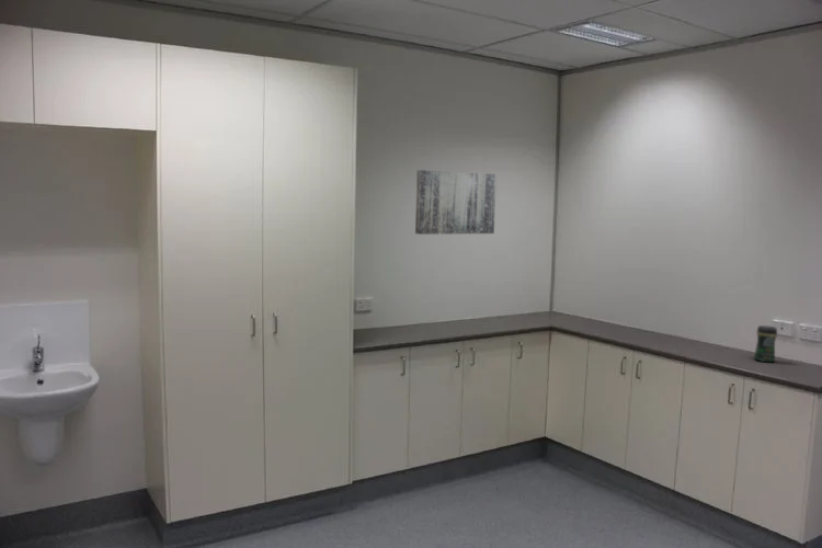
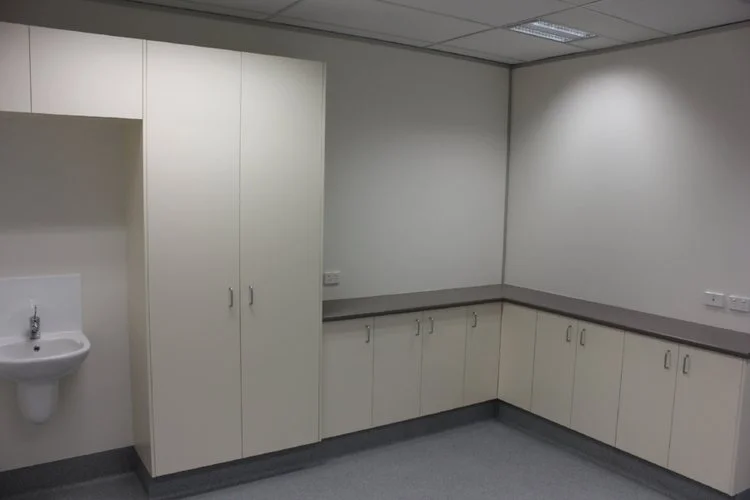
- coffee jar [753,324,778,363]
- wall art [414,169,498,236]
